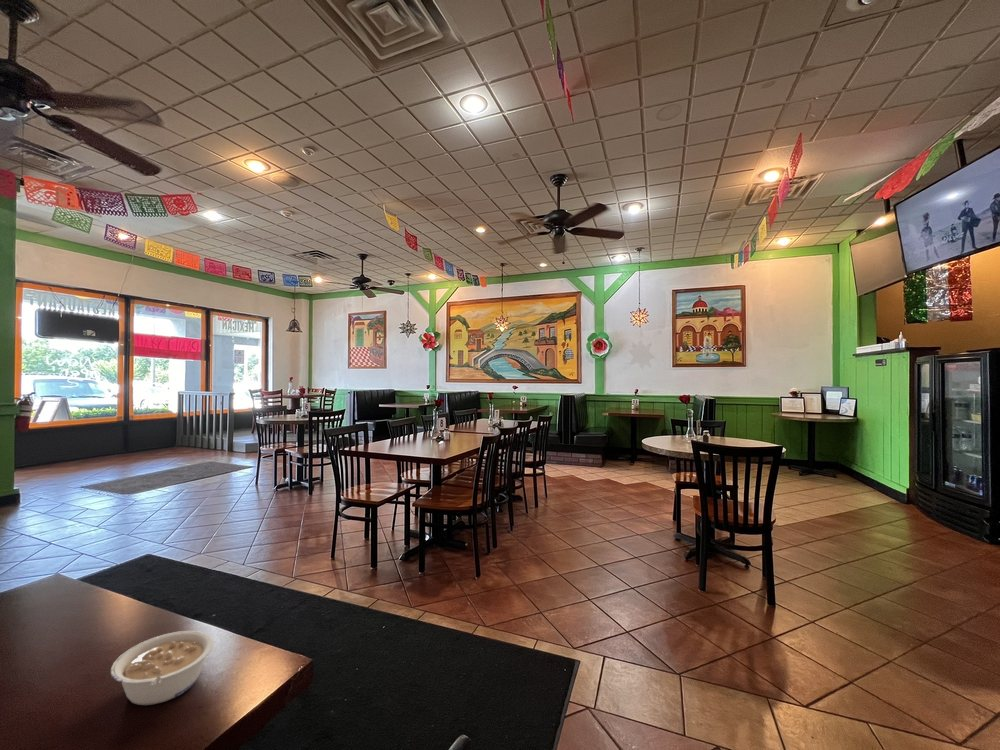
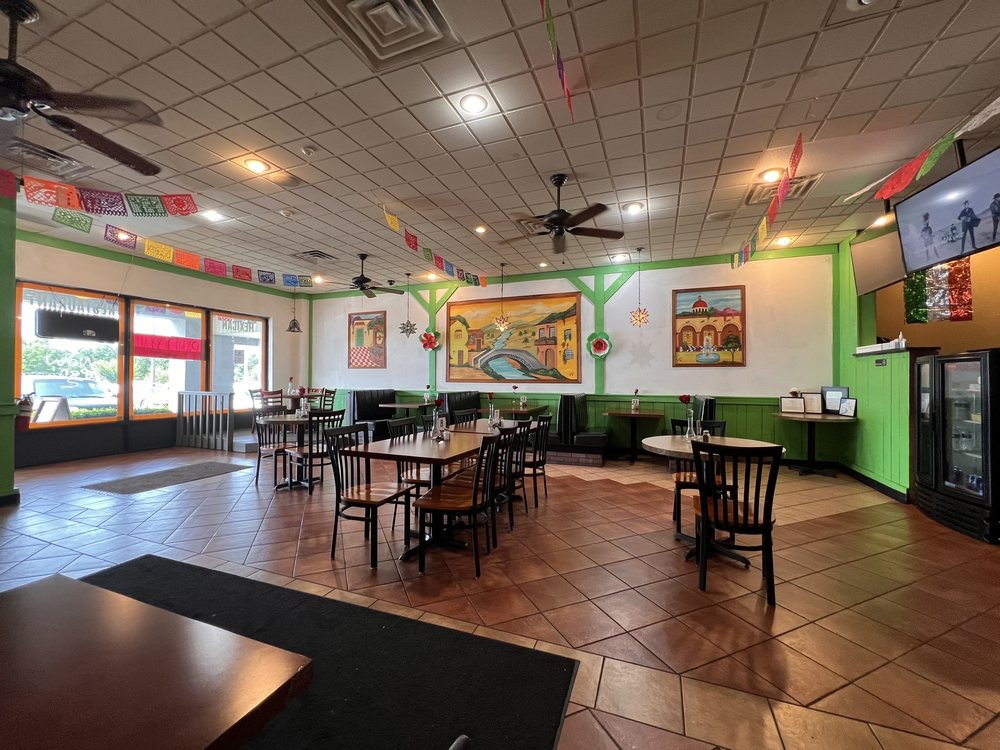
- legume [109,630,214,706]
